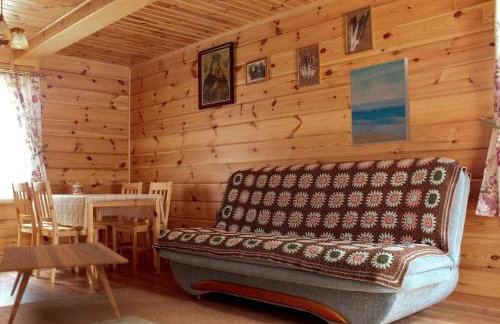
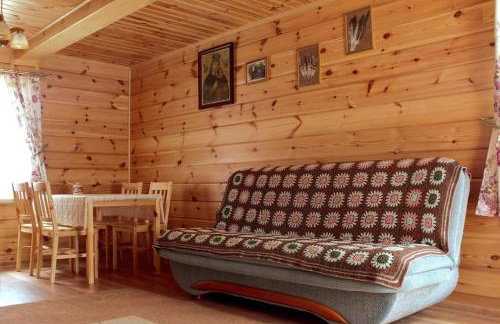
- wall art [348,57,412,147]
- coffee table [0,241,130,324]
